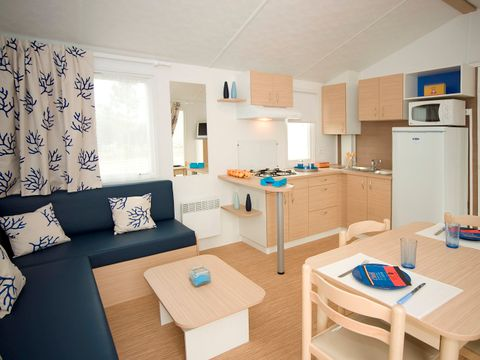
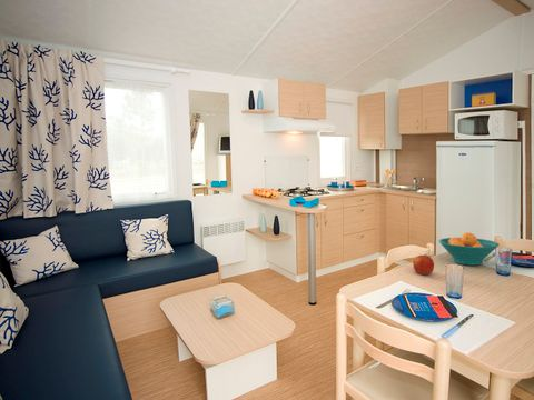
+ apple [412,253,435,276]
+ fruit bowl [438,231,501,267]
